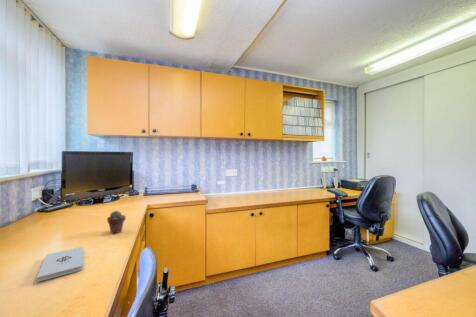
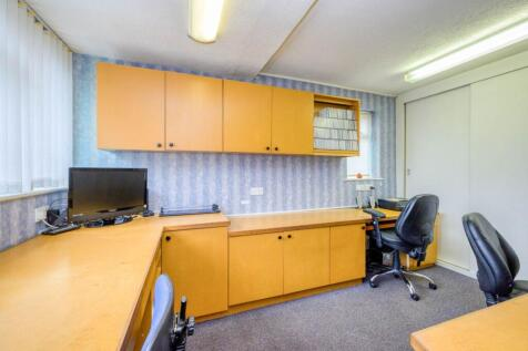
- notepad [36,246,84,283]
- potted succulent [106,210,127,234]
